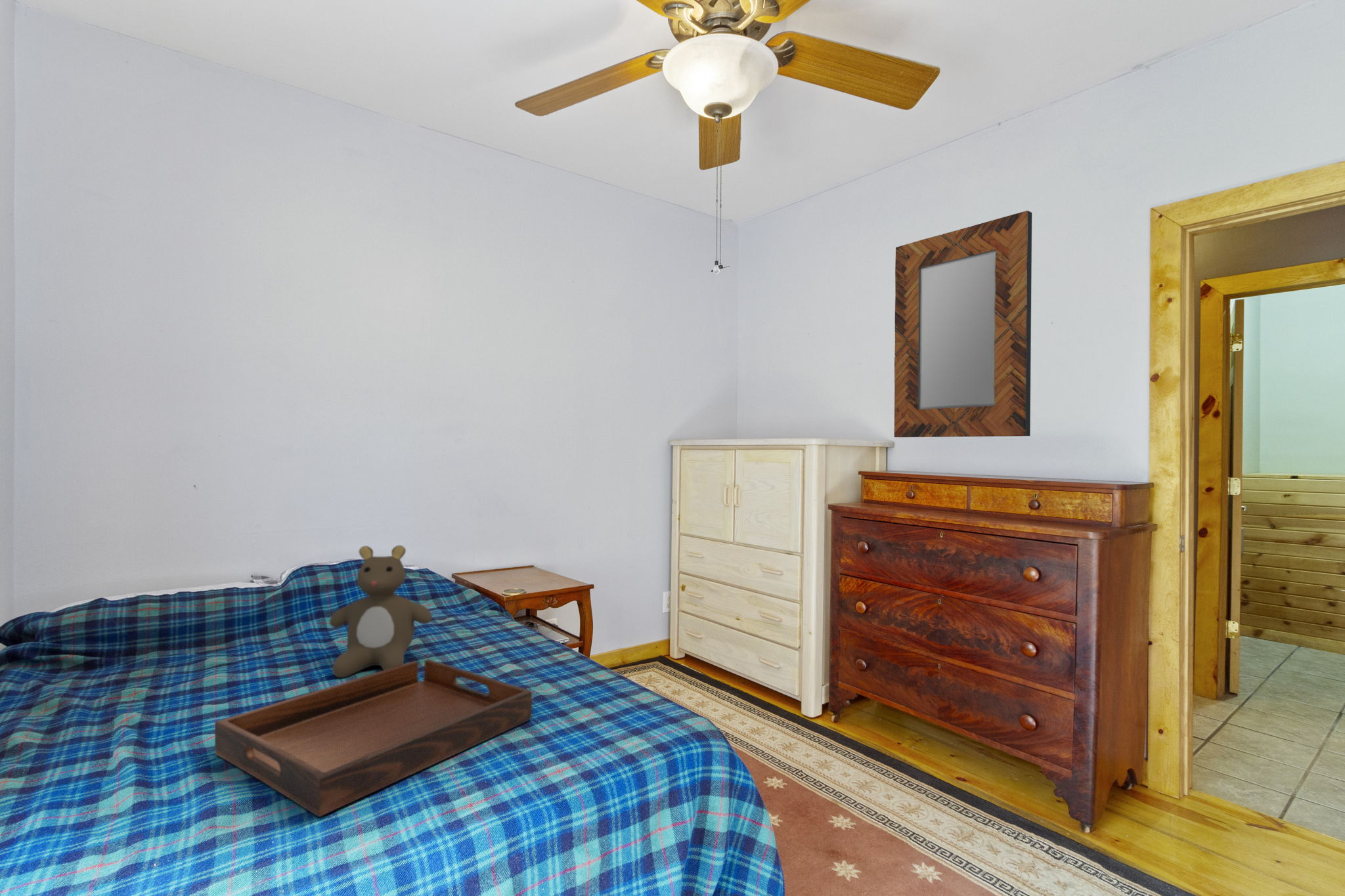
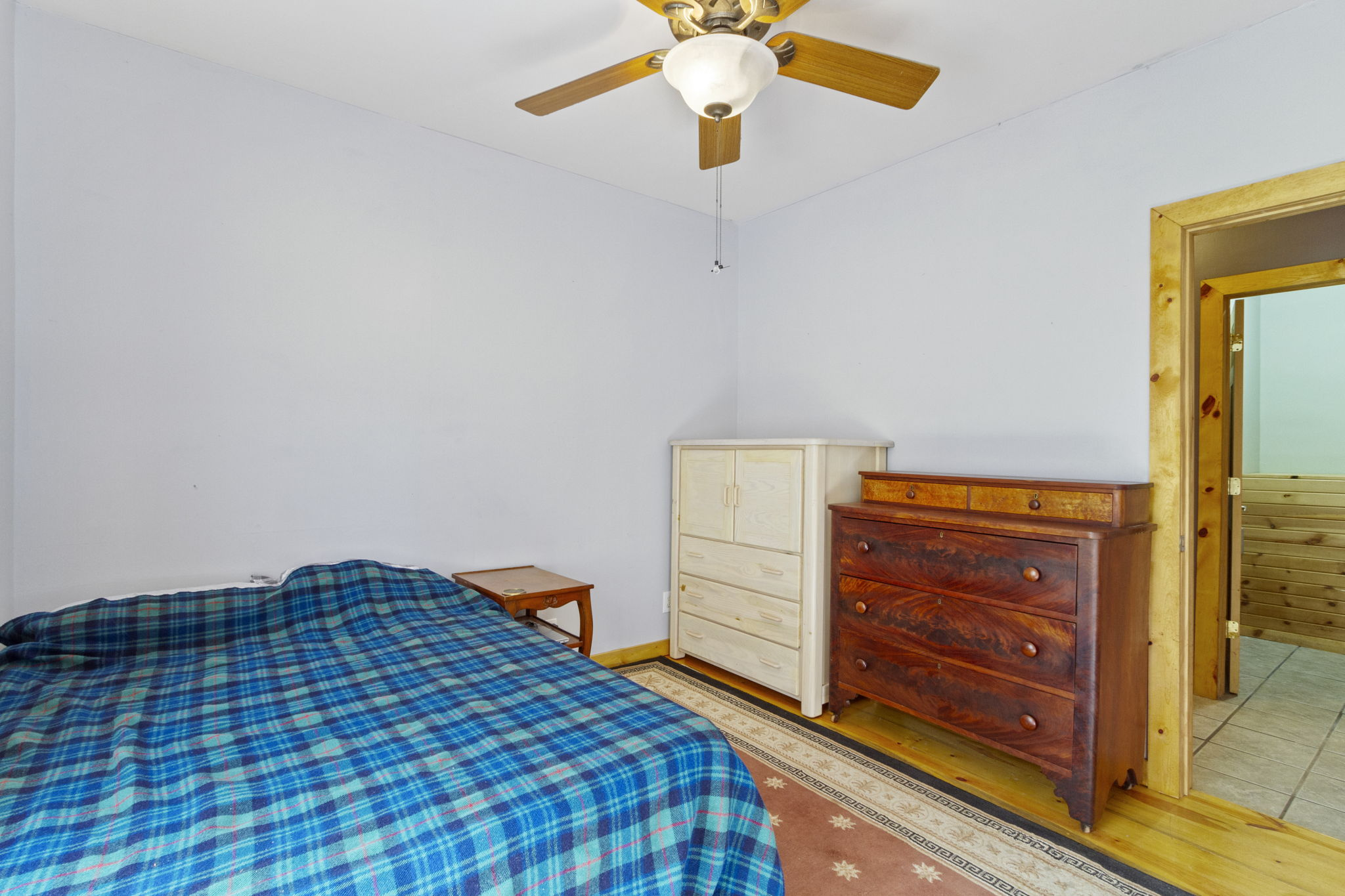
- teddy bear [329,545,433,679]
- home mirror [894,210,1032,438]
- serving tray [214,658,533,817]
